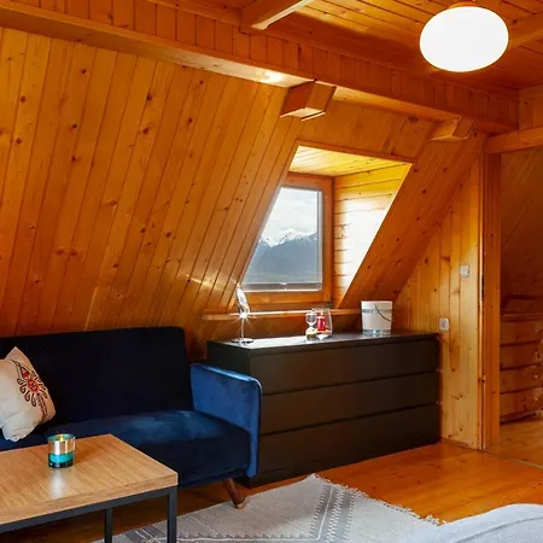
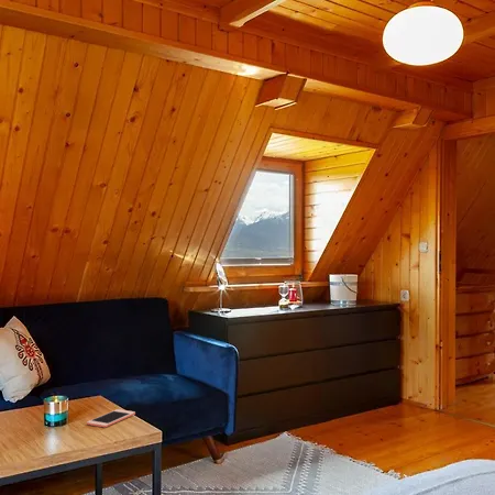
+ cell phone [86,408,136,429]
